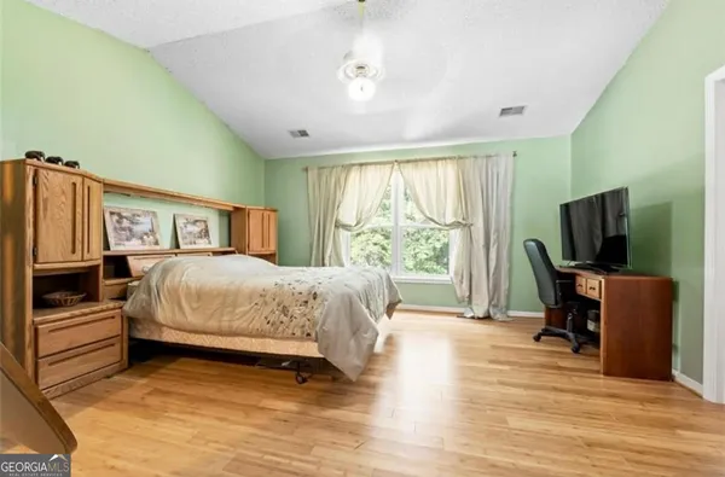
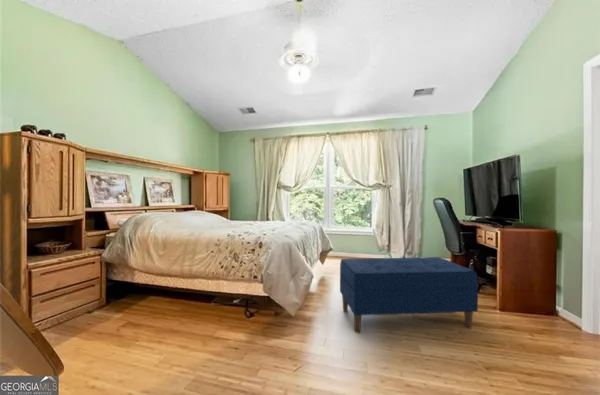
+ bench [339,256,479,334]
